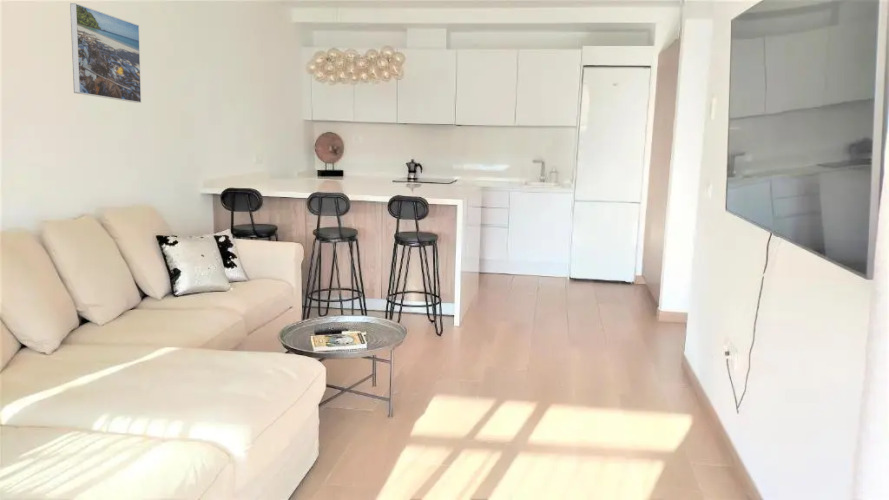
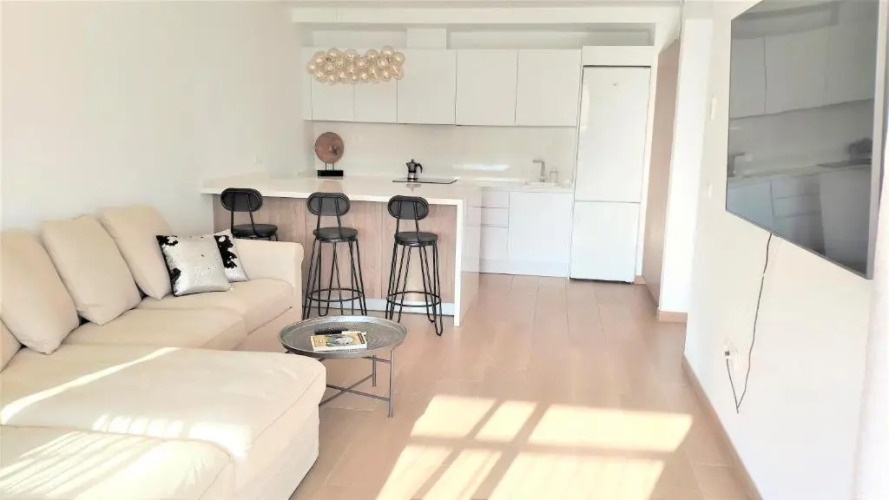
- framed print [69,2,142,104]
